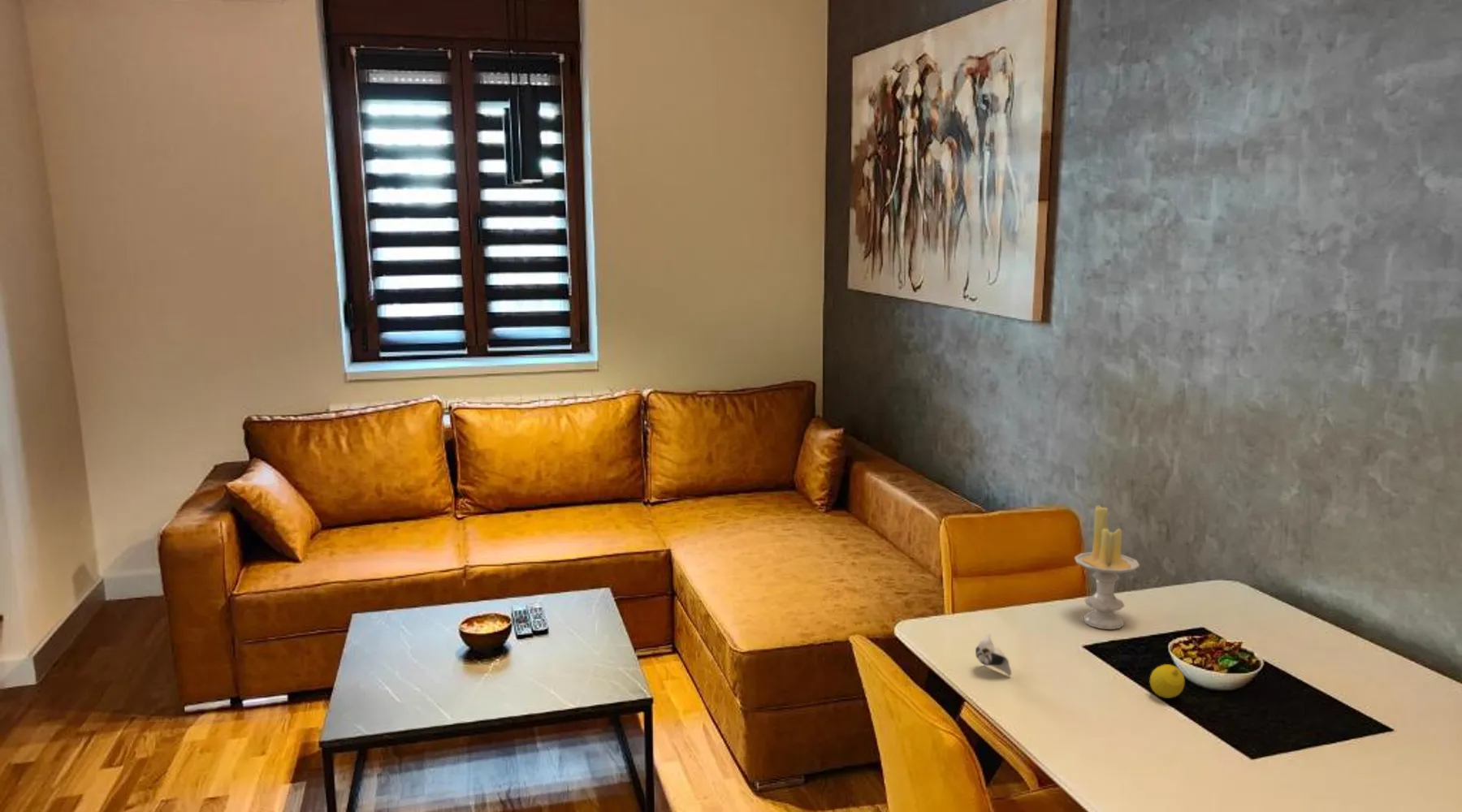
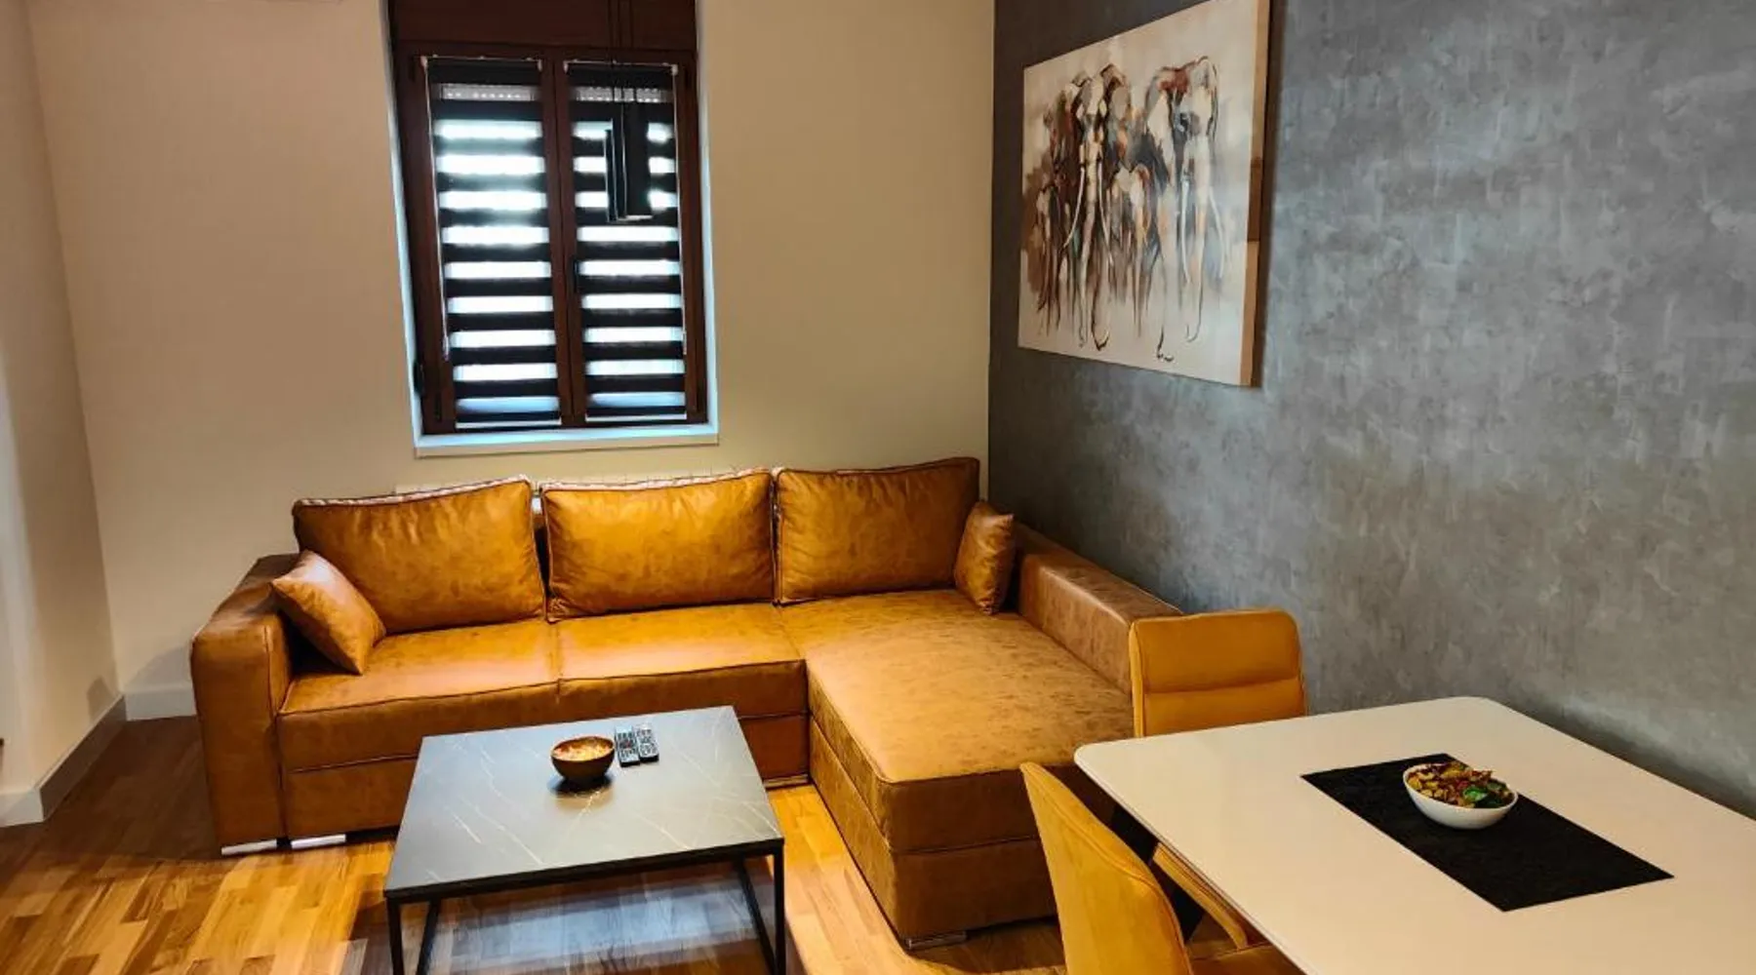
- candle [1074,504,1140,630]
- flower [975,633,1012,677]
- fruit [1149,663,1185,699]
